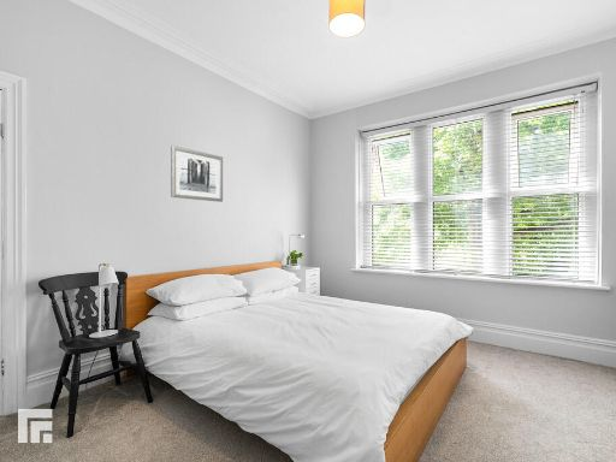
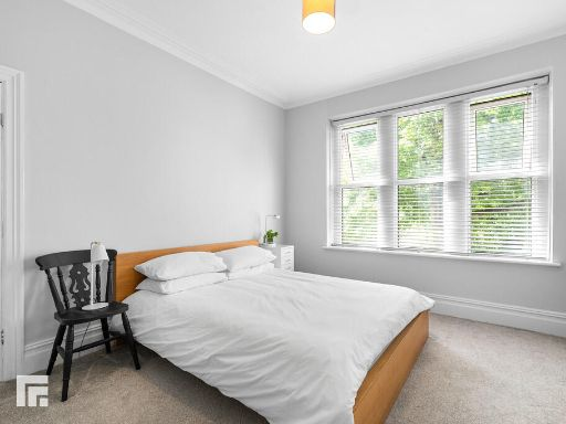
- wall art [170,144,224,203]
